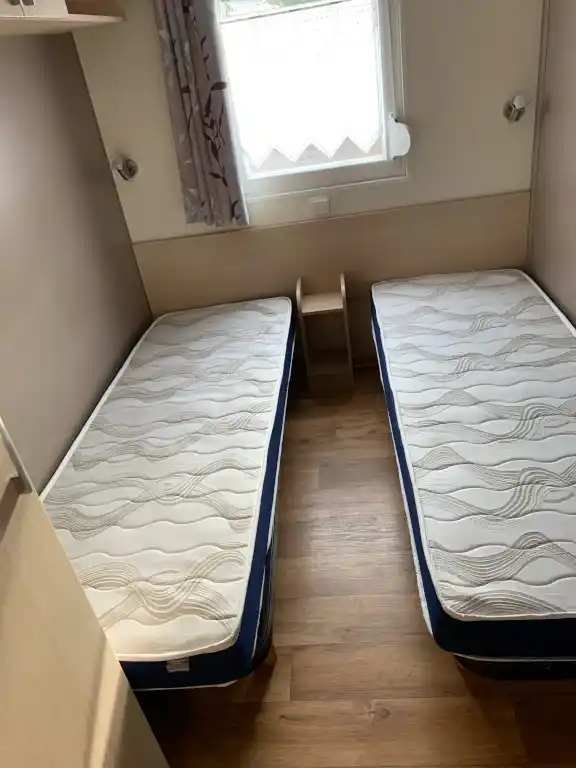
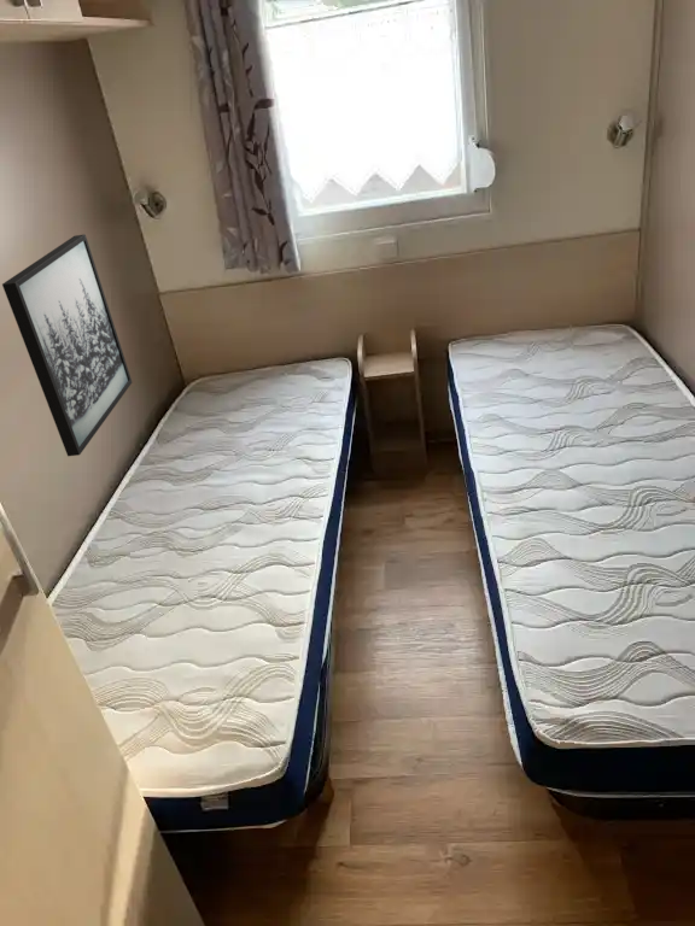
+ wall art [1,233,133,457]
